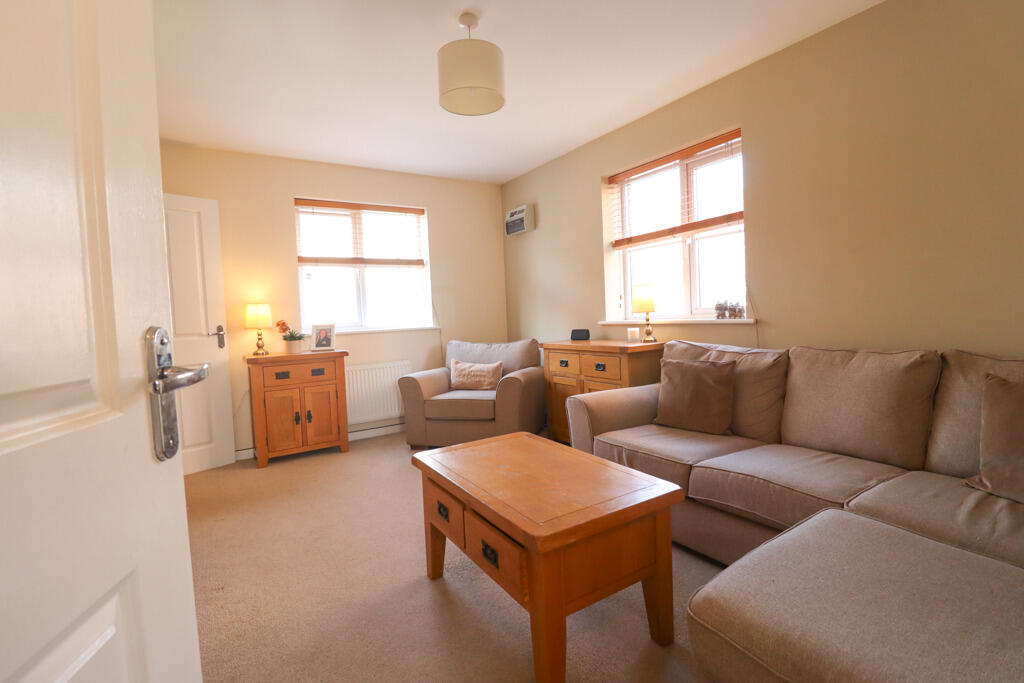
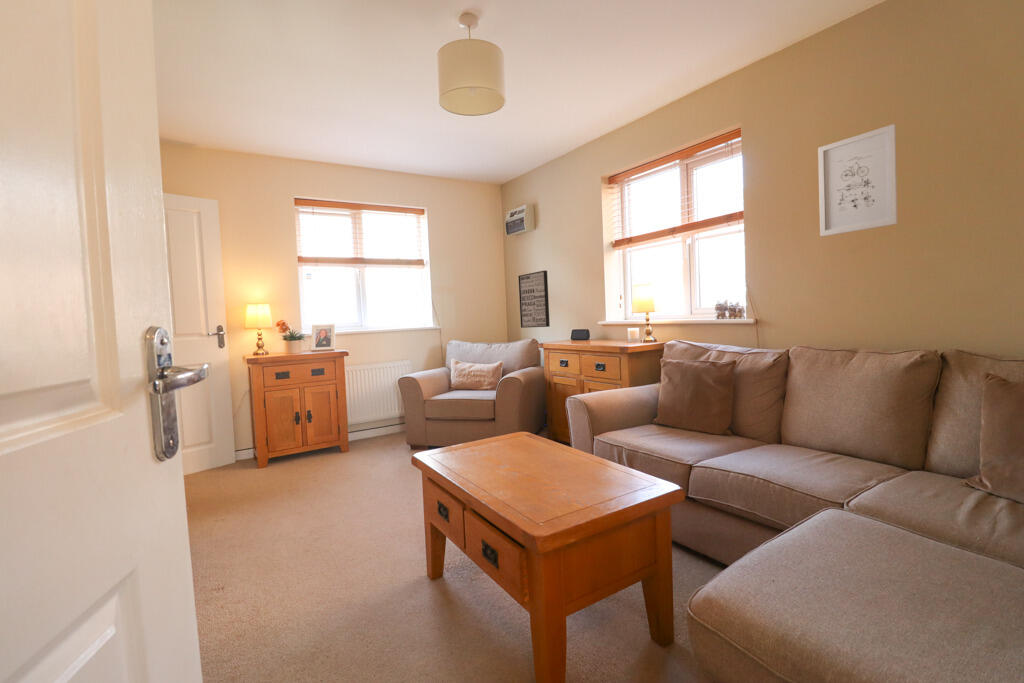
+ wall art [518,270,551,329]
+ wall art [817,123,898,238]
